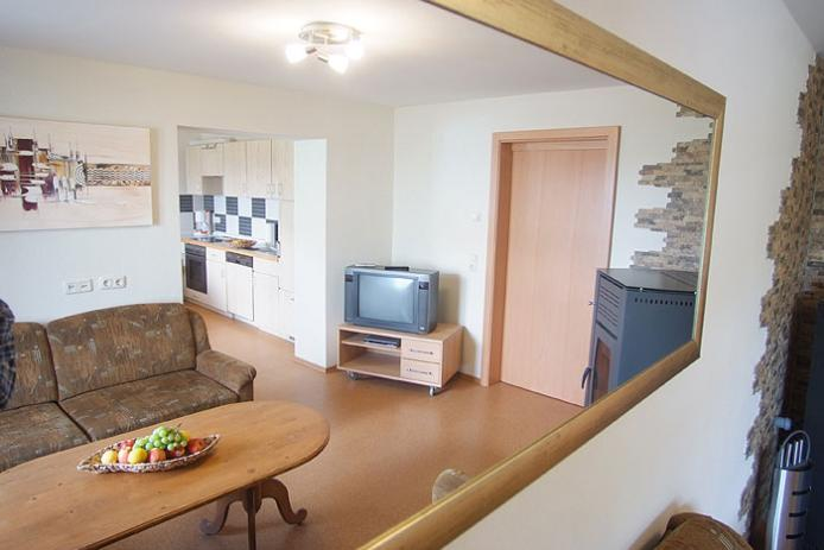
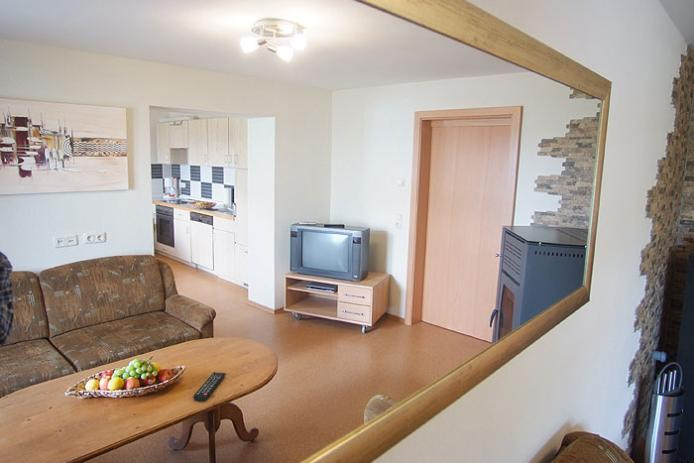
+ remote control [192,371,227,402]
